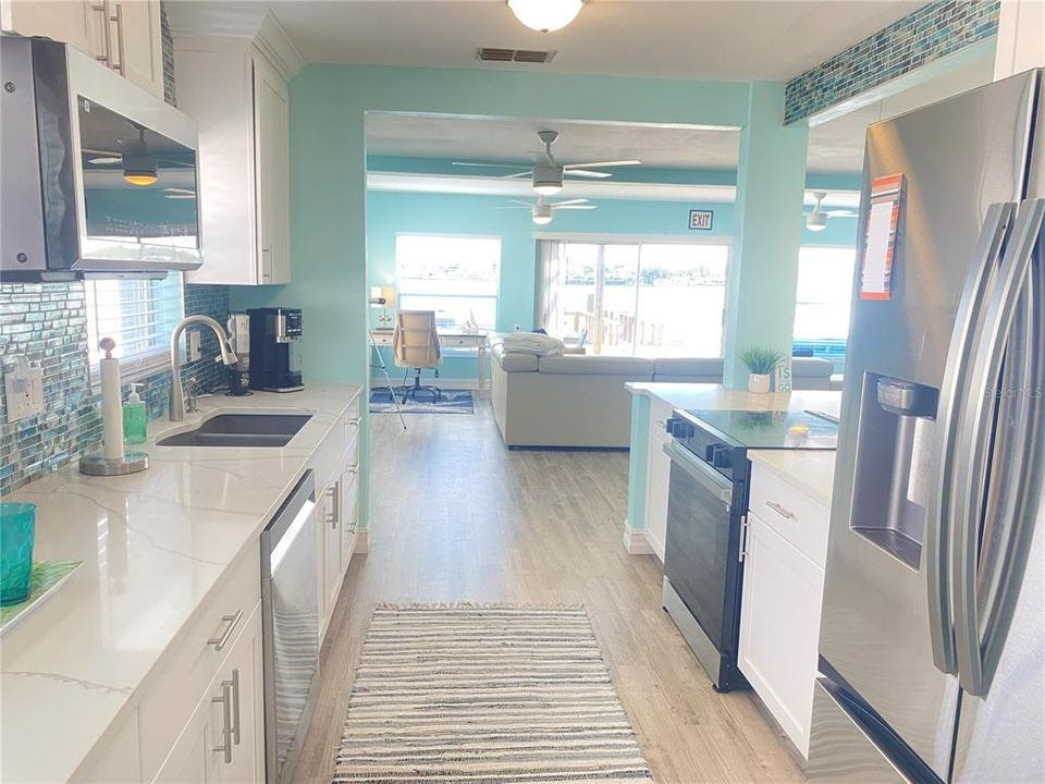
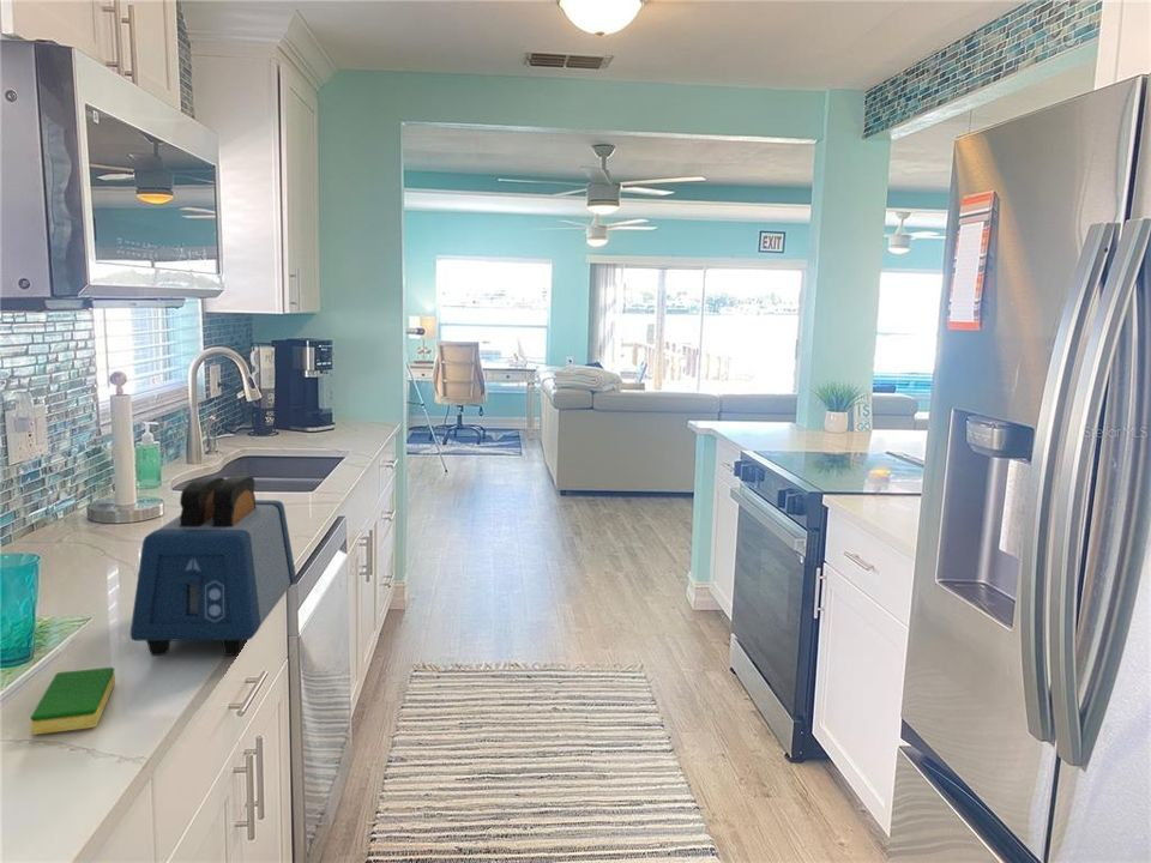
+ dish sponge [30,666,116,736]
+ toaster [129,475,297,657]
